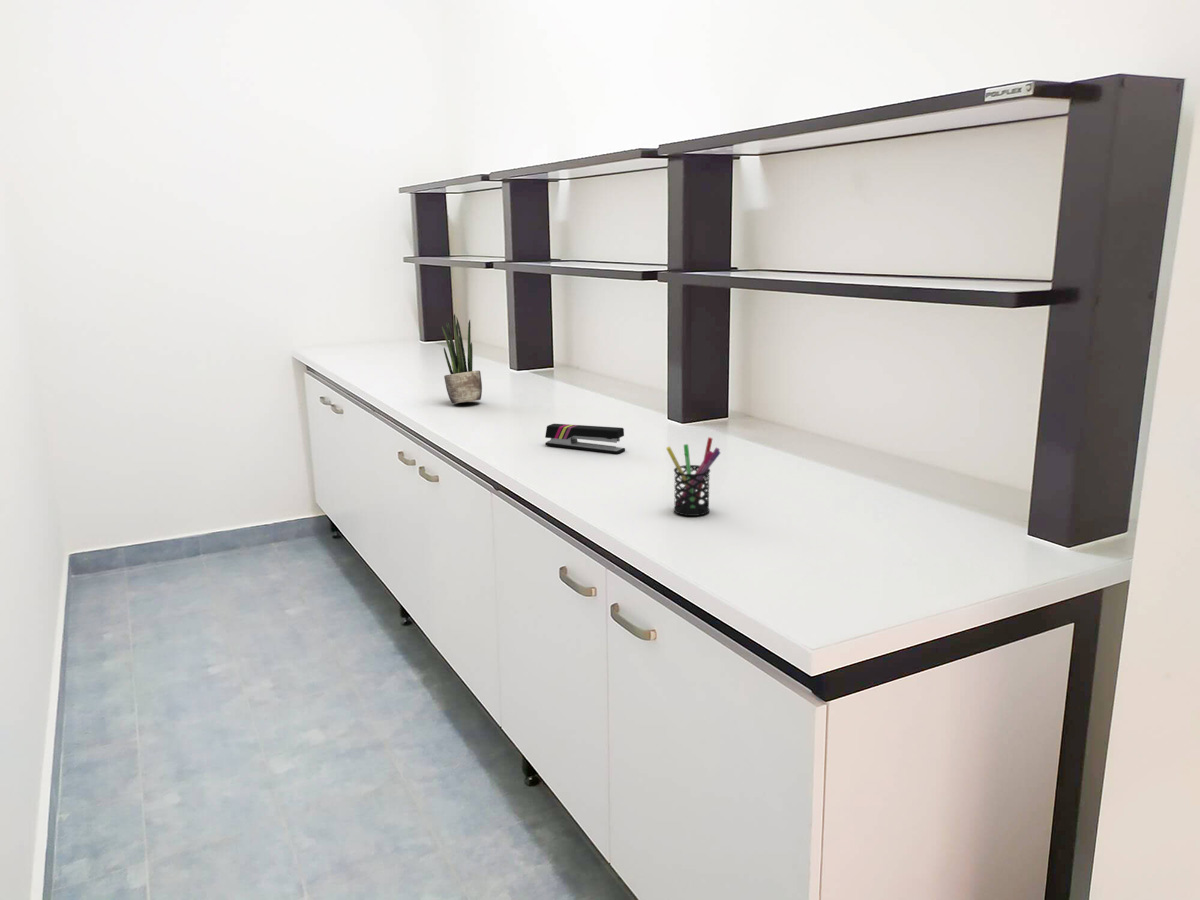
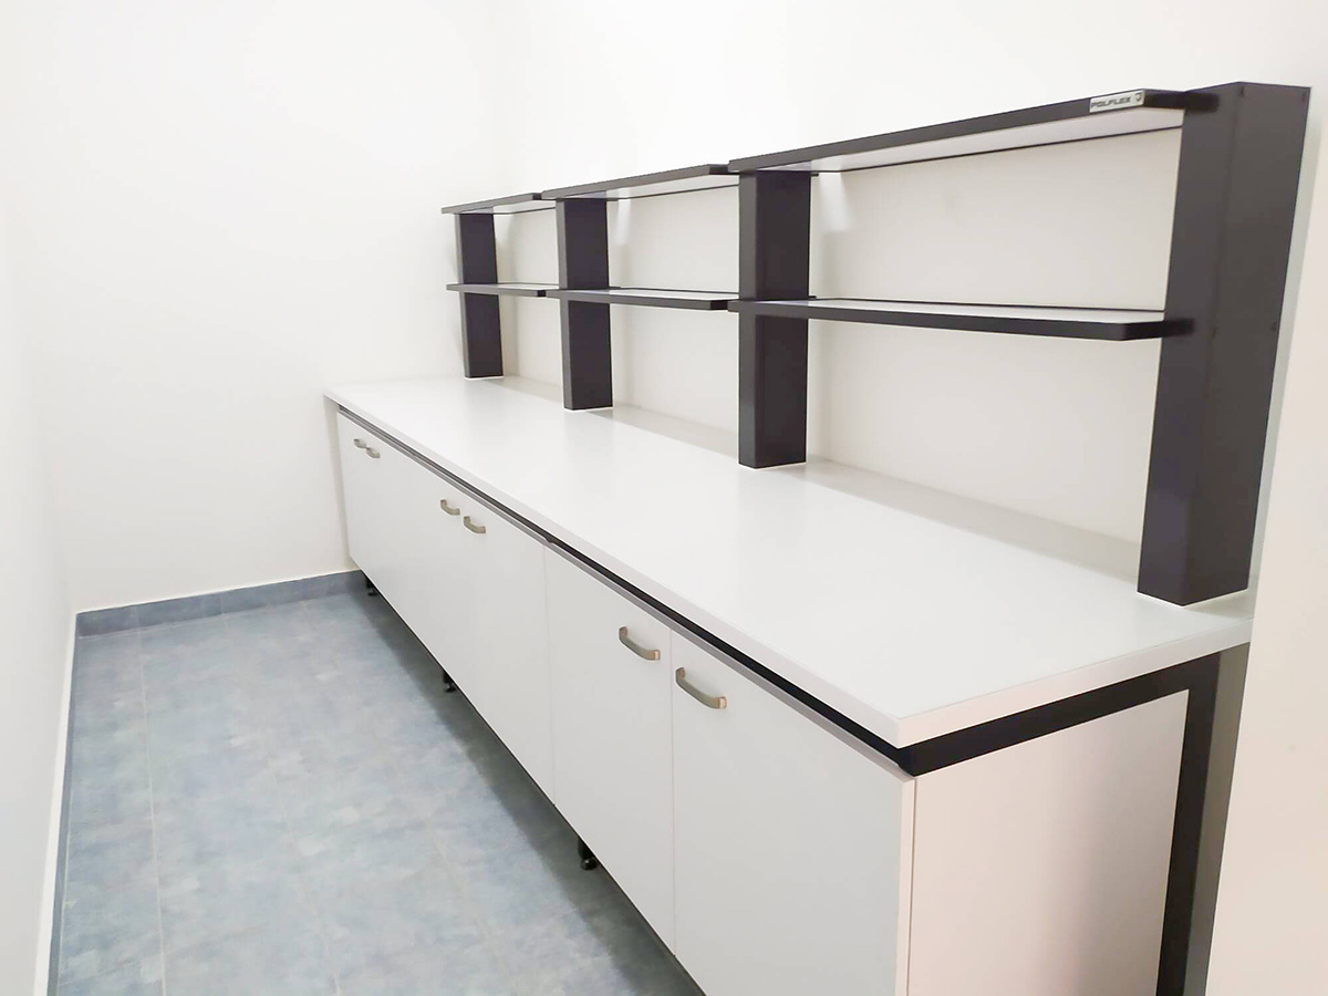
- stapler [544,423,626,455]
- pen holder [665,437,721,517]
- potted plant [441,313,483,404]
